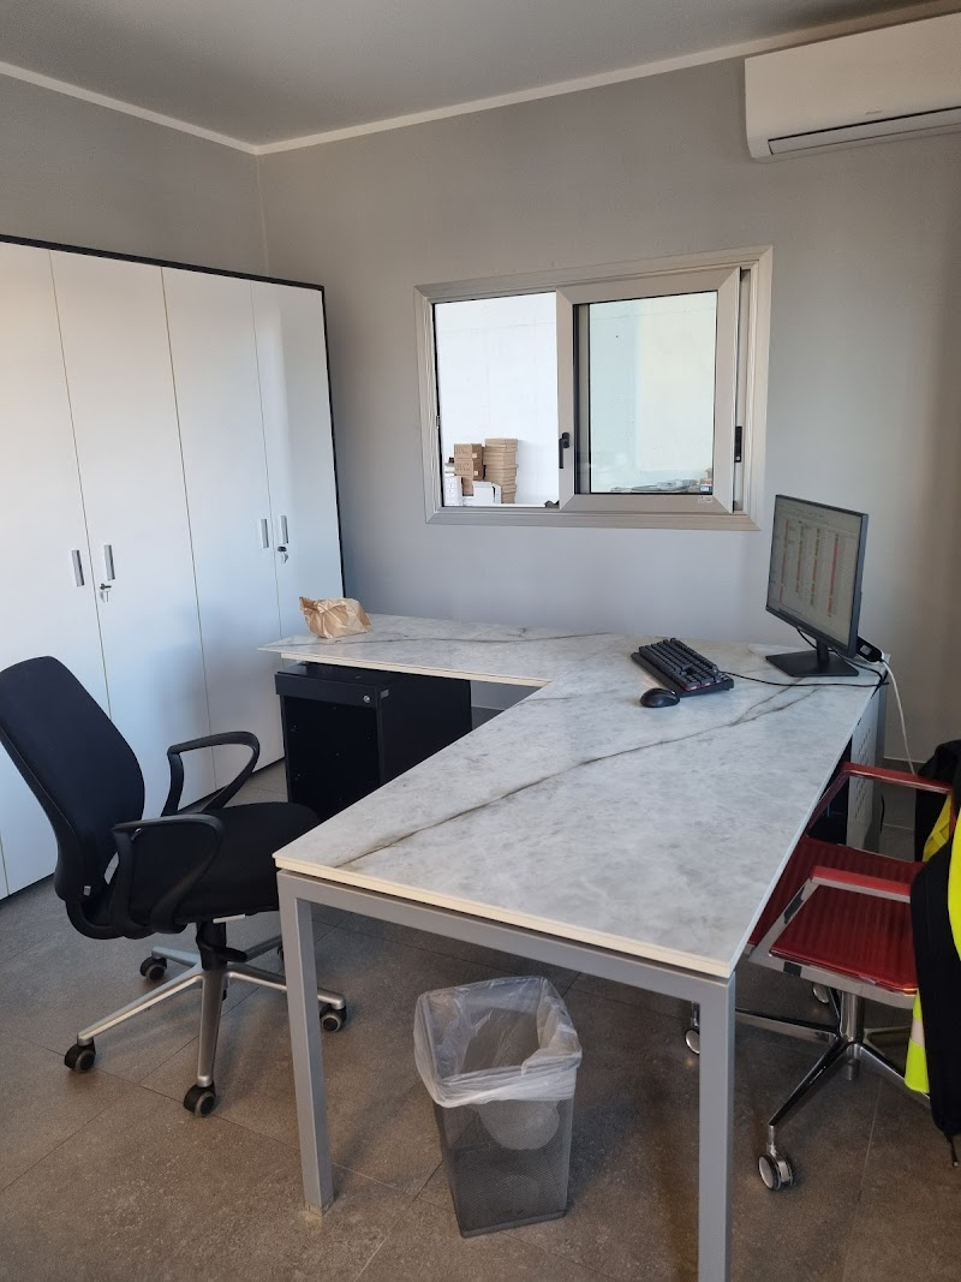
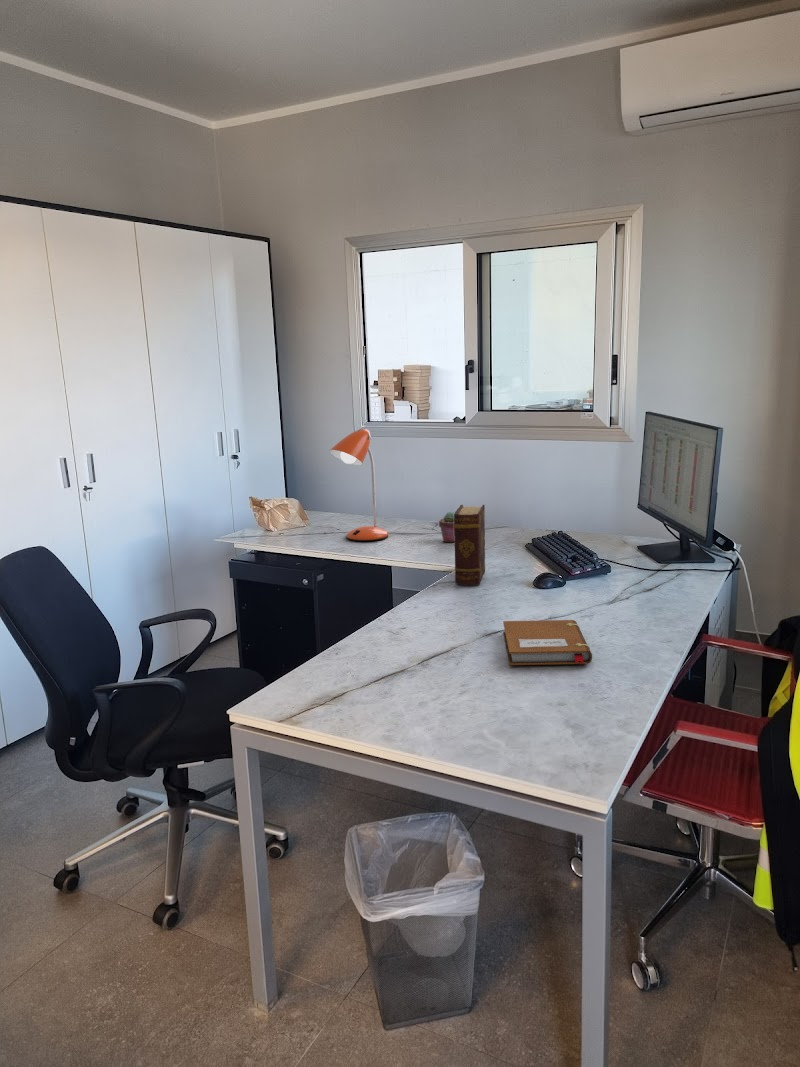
+ desk lamp [328,428,389,542]
+ diary [454,504,486,586]
+ potted succulent [438,511,455,543]
+ notebook [502,619,593,666]
